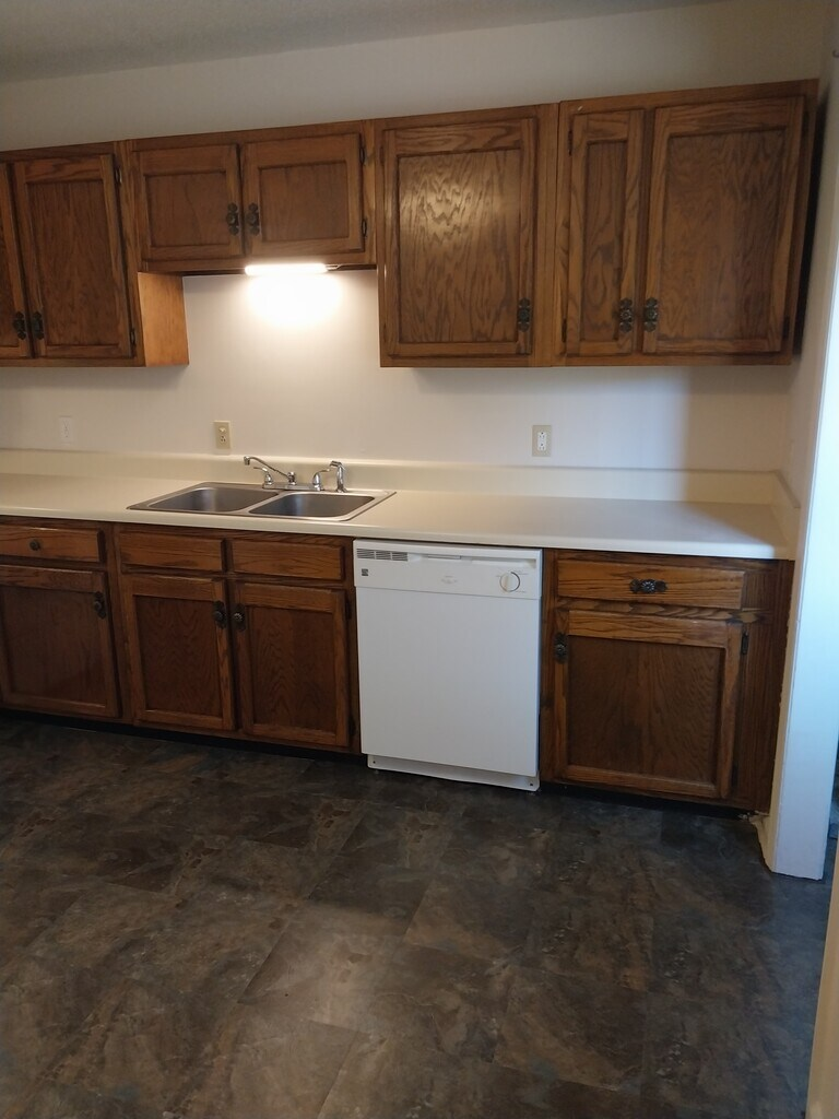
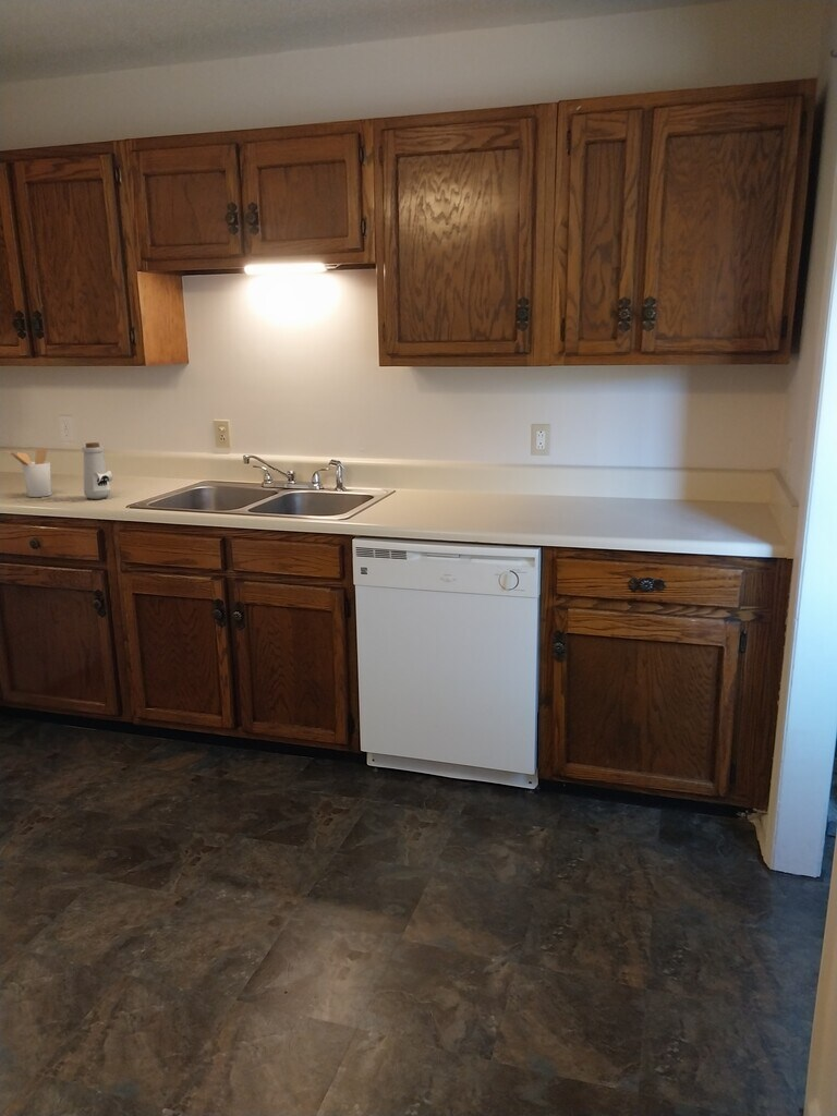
+ bottle [81,441,113,500]
+ utensil holder [7,447,52,498]
